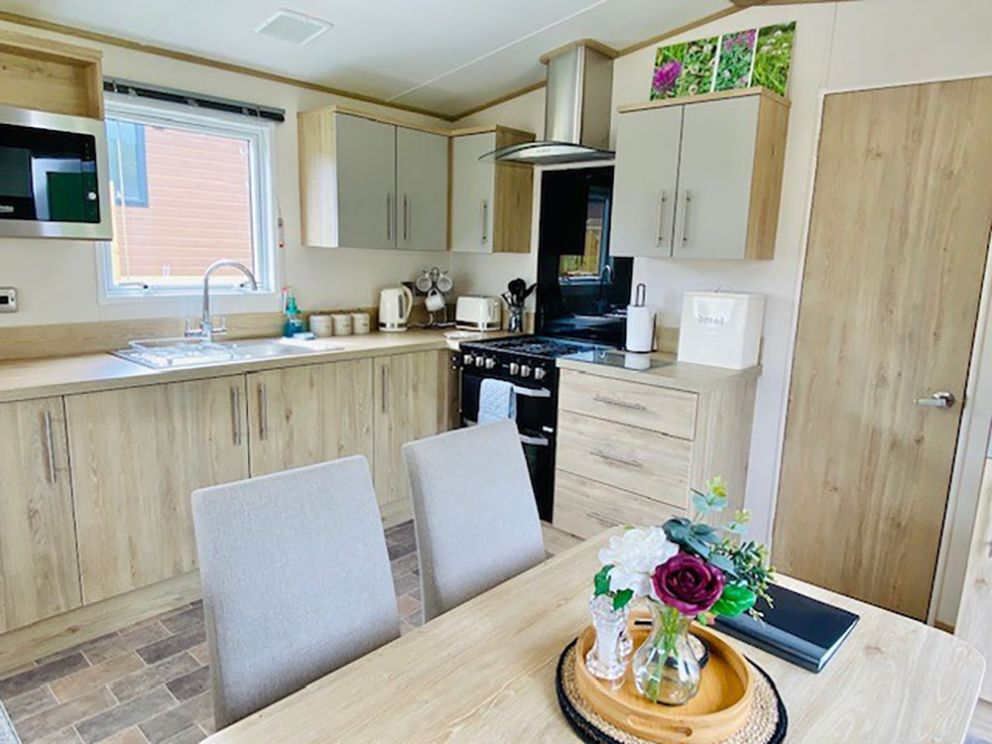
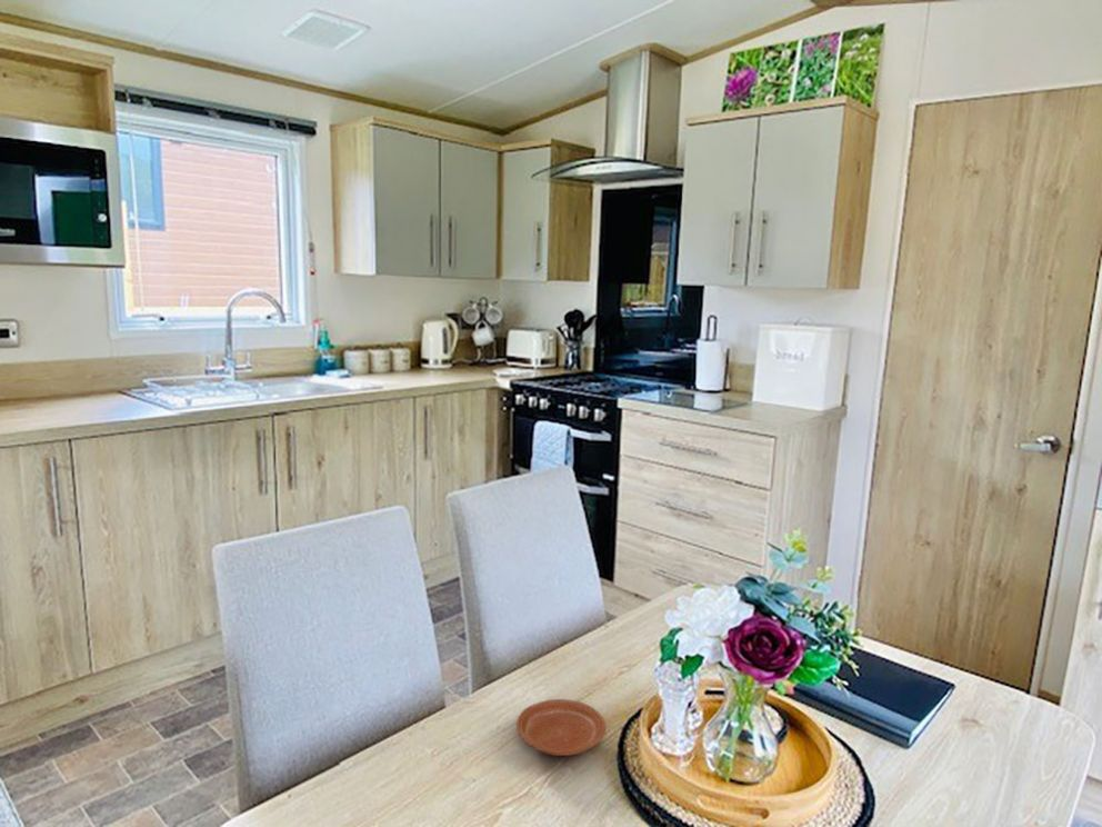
+ plate [515,698,607,757]
